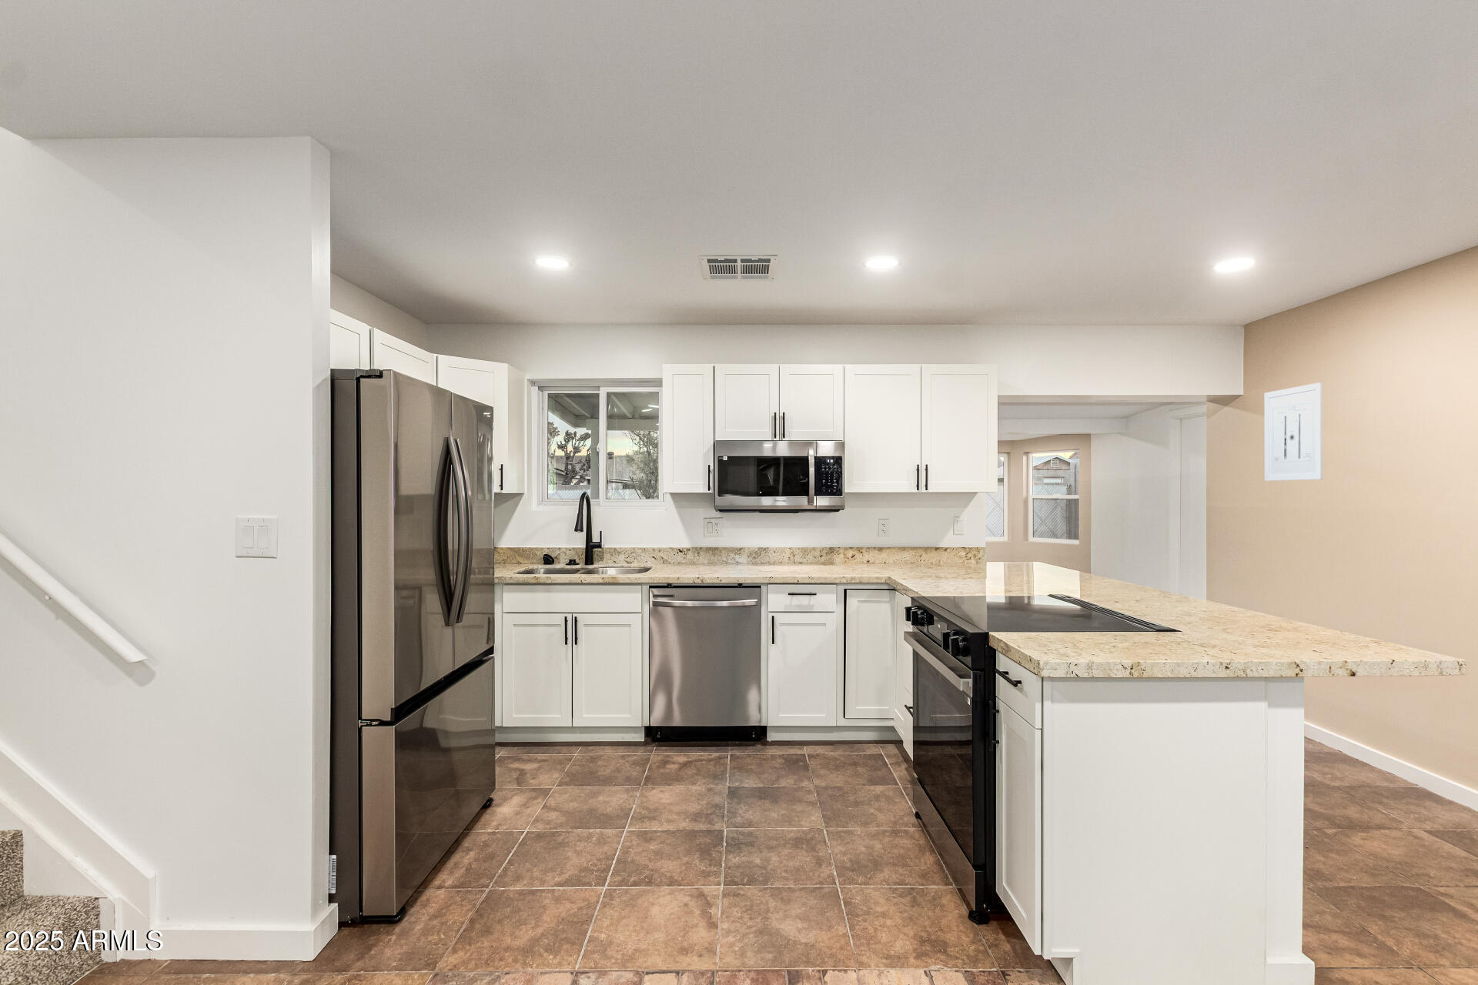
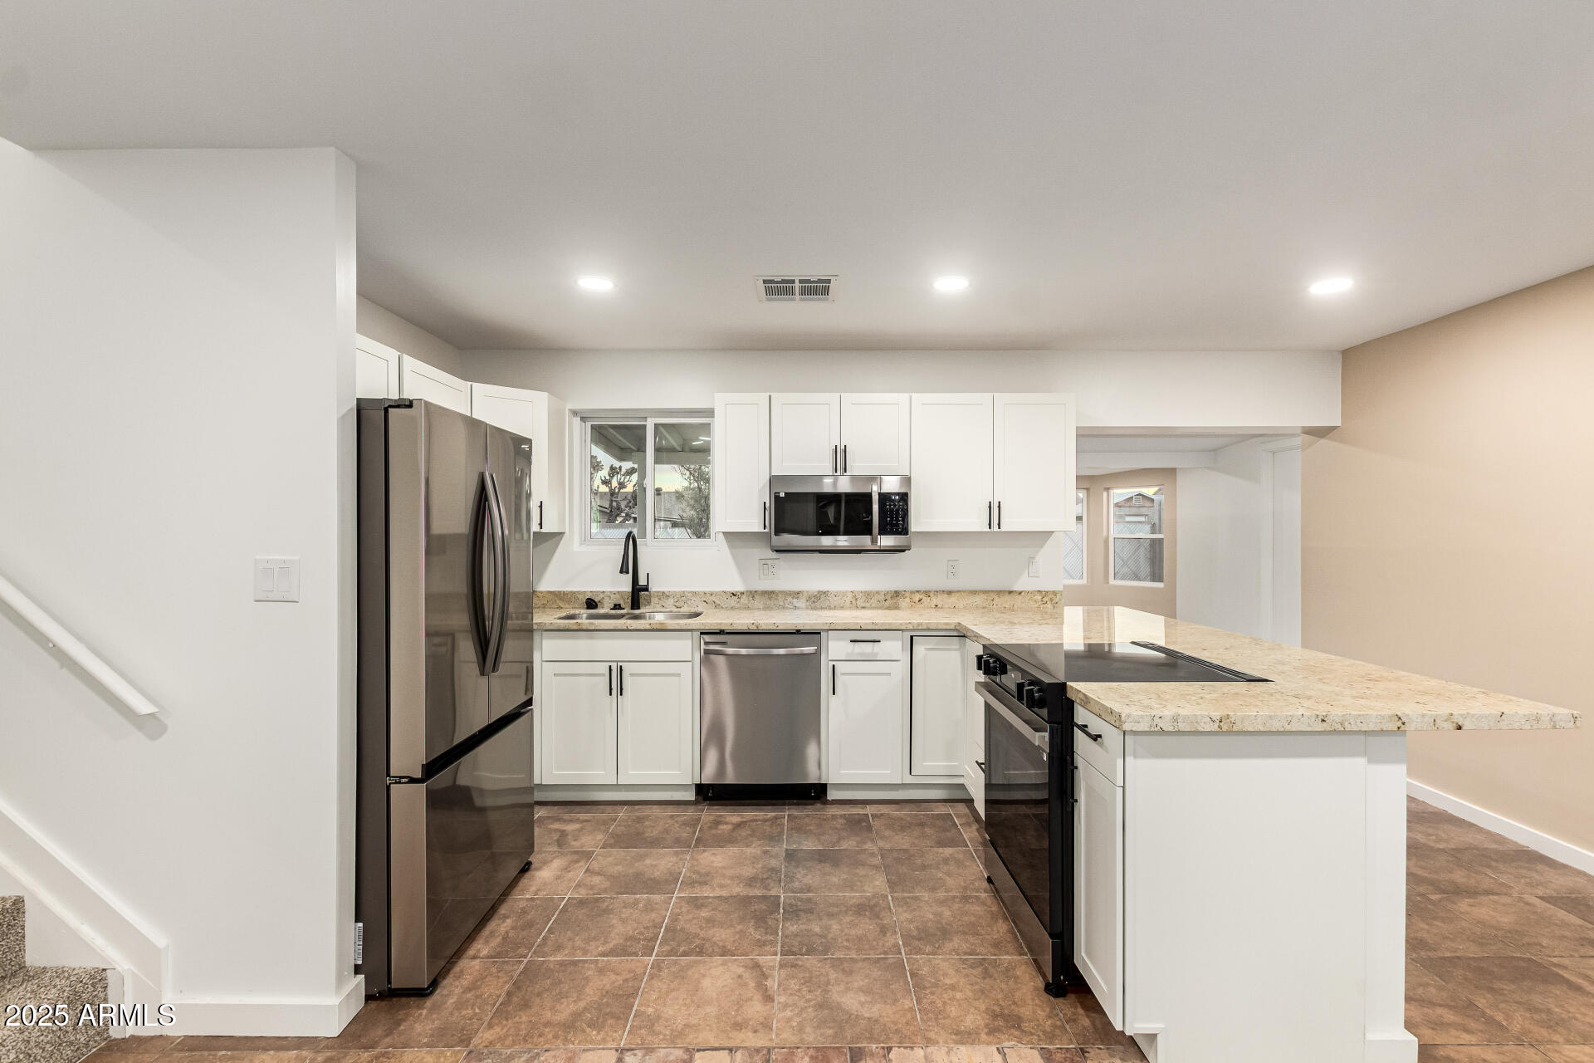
- wall art [1264,381,1323,482]
